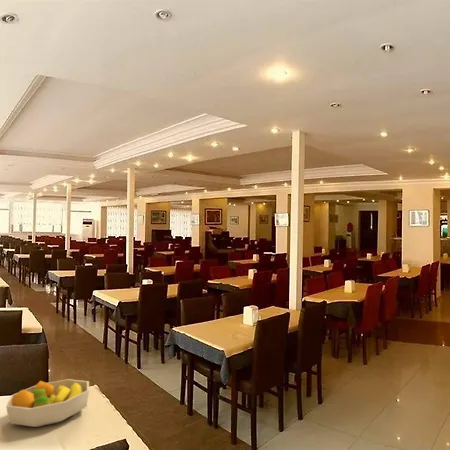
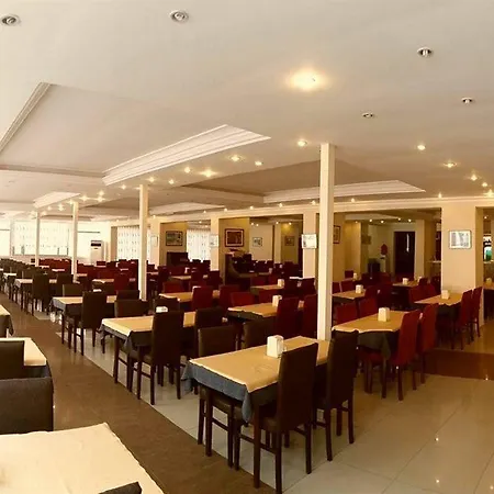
- fruit bowl [5,378,90,428]
